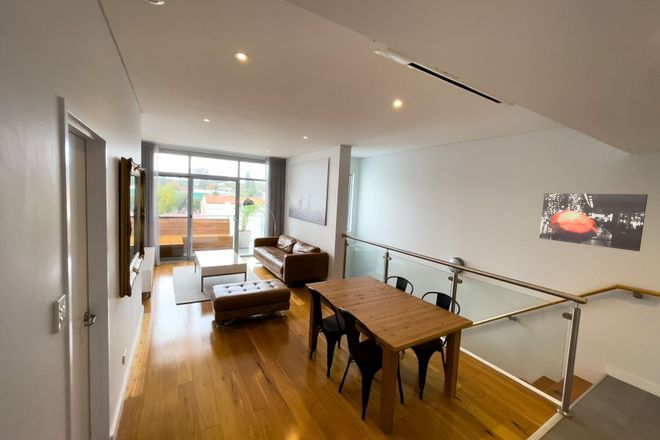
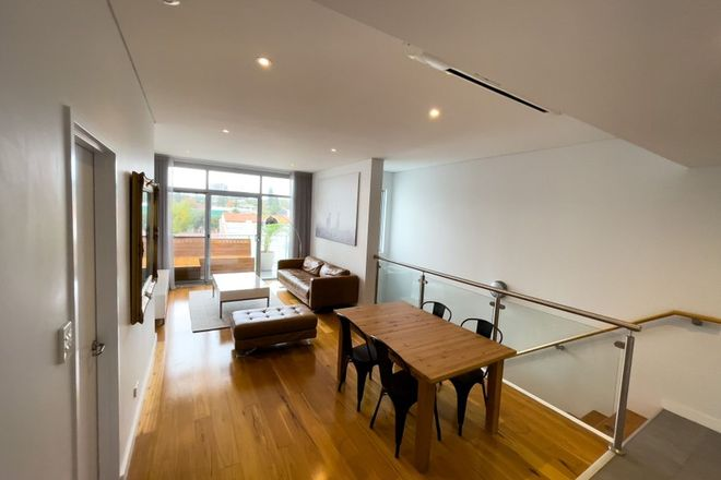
- wall art [538,192,649,252]
